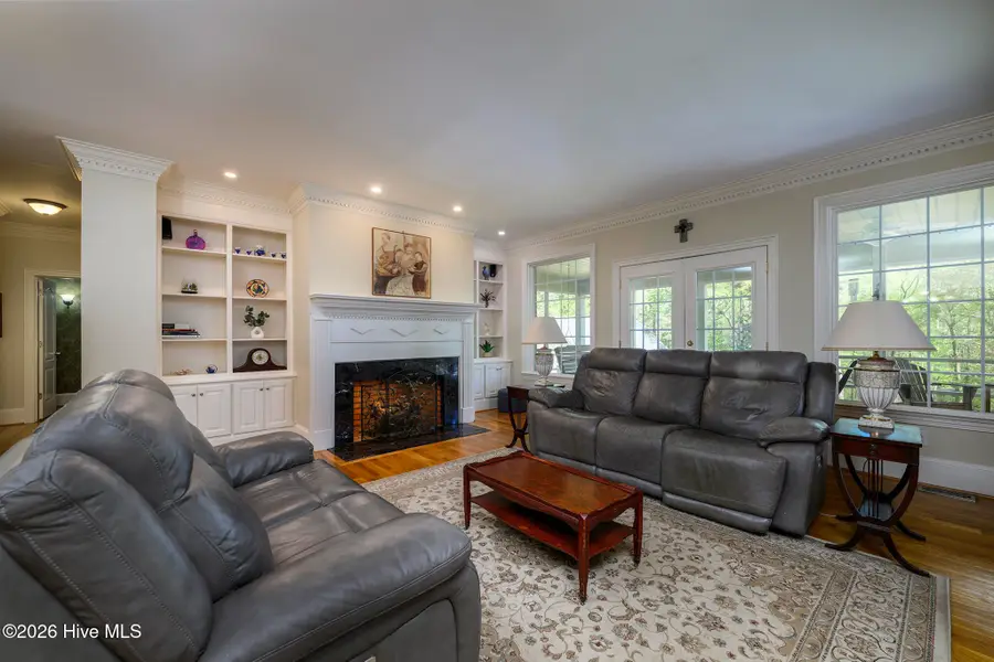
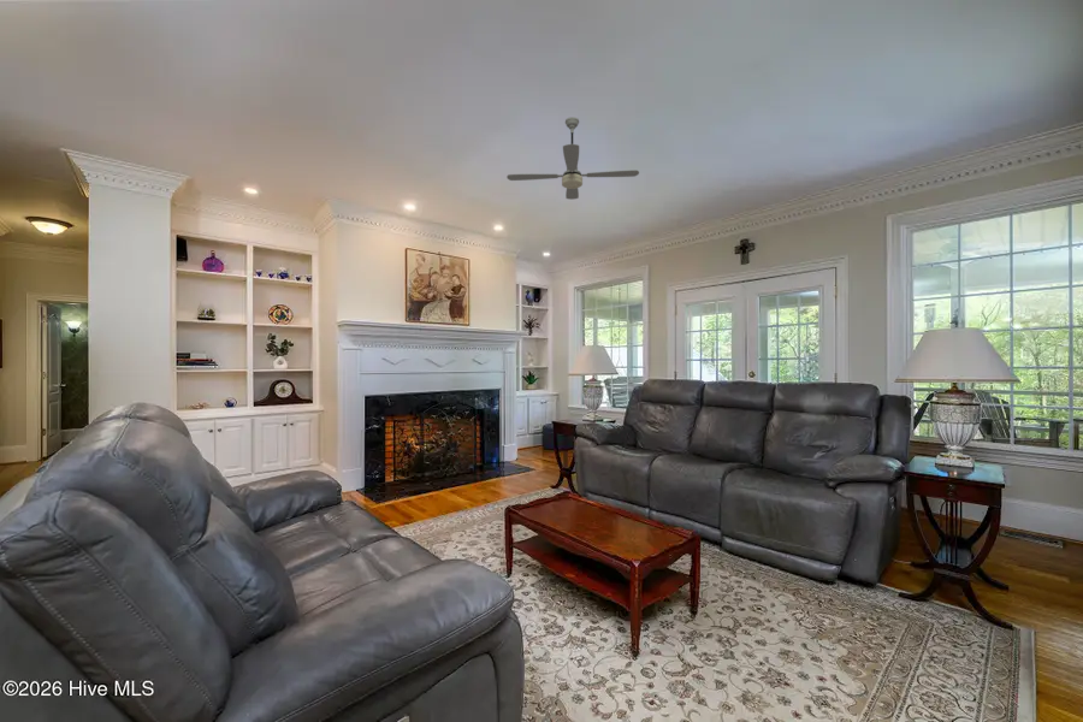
+ ceiling fan [505,116,640,201]
